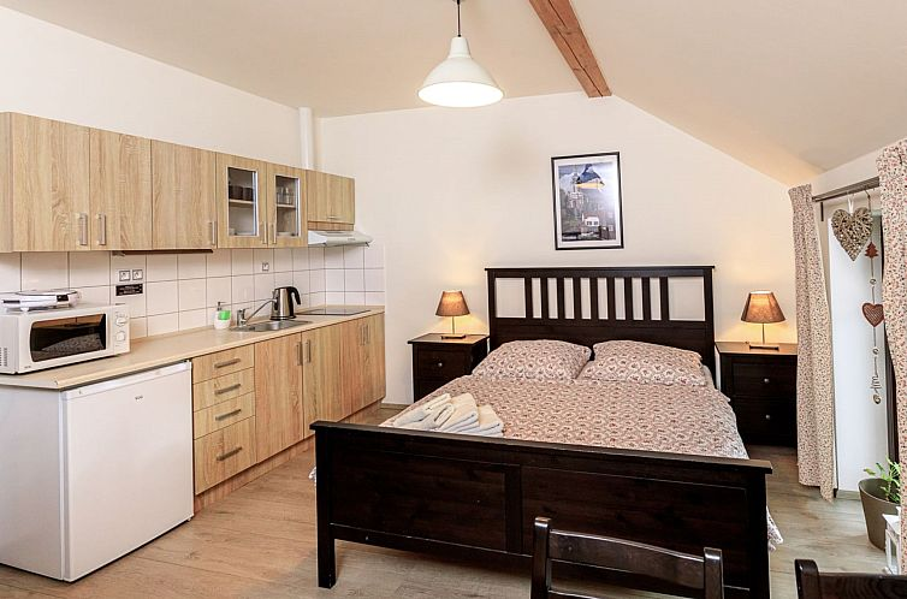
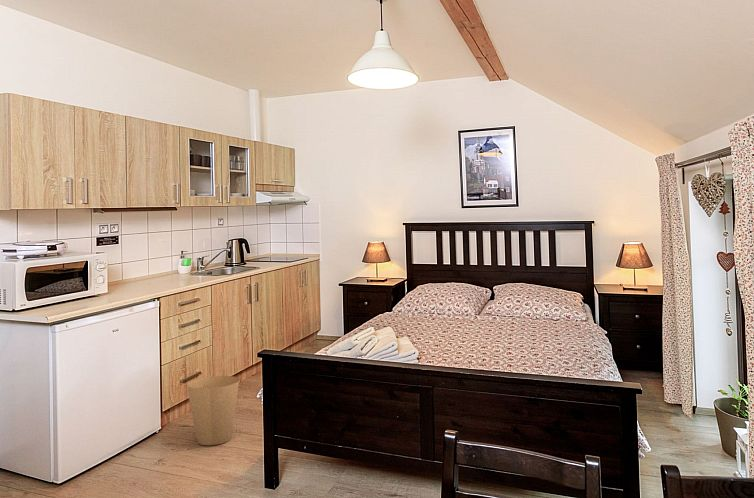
+ trash can [186,375,240,446]
